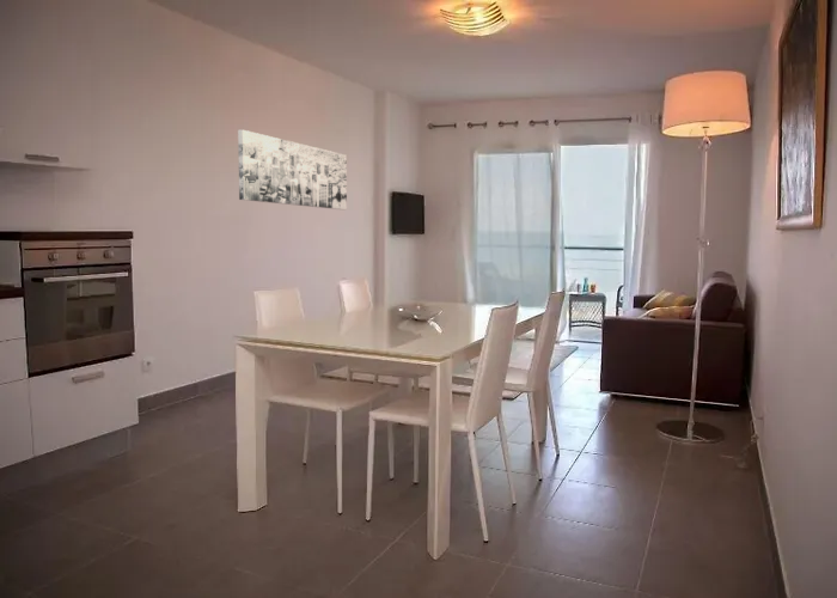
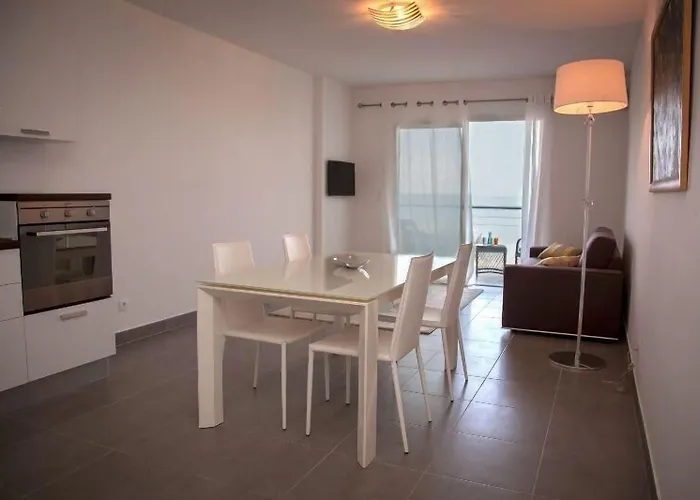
- wall art [237,128,348,210]
